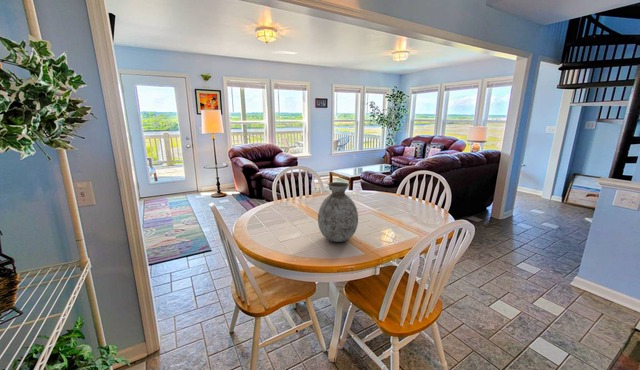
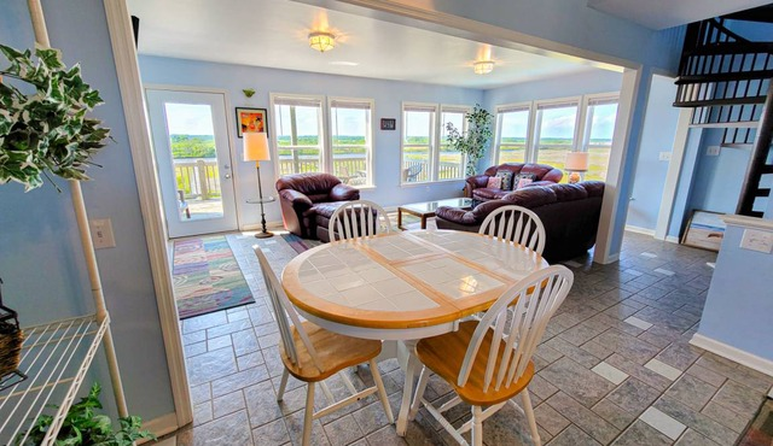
- vase [317,181,359,243]
